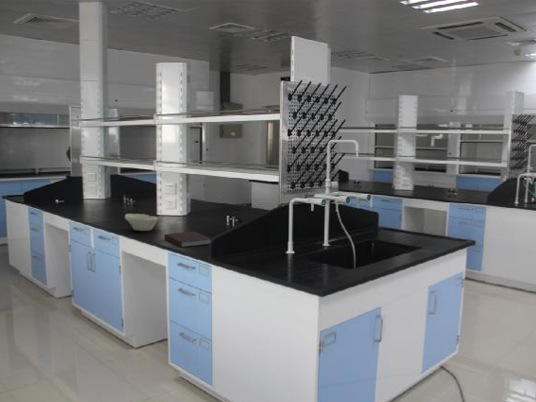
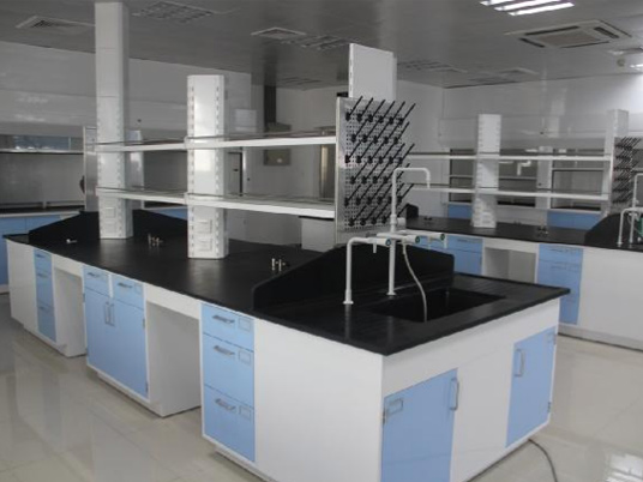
- bowl [124,213,160,232]
- notebook [163,230,212,248]
